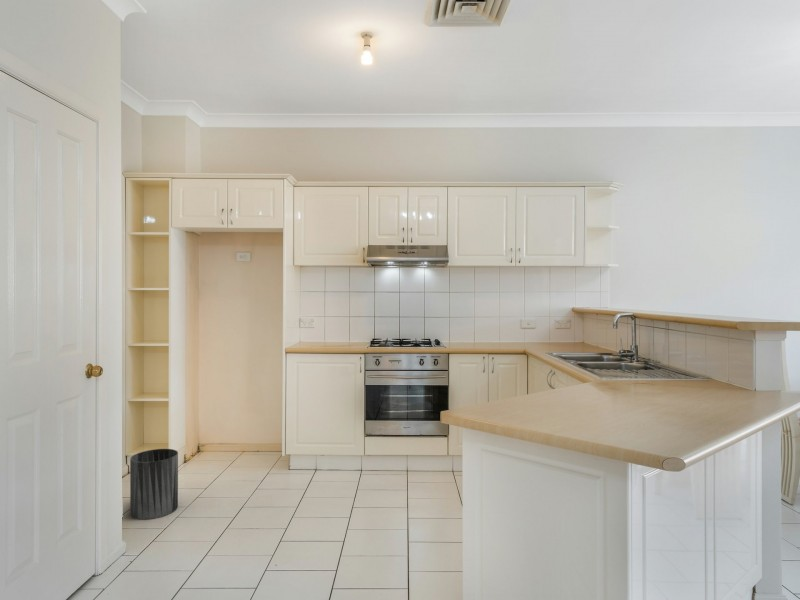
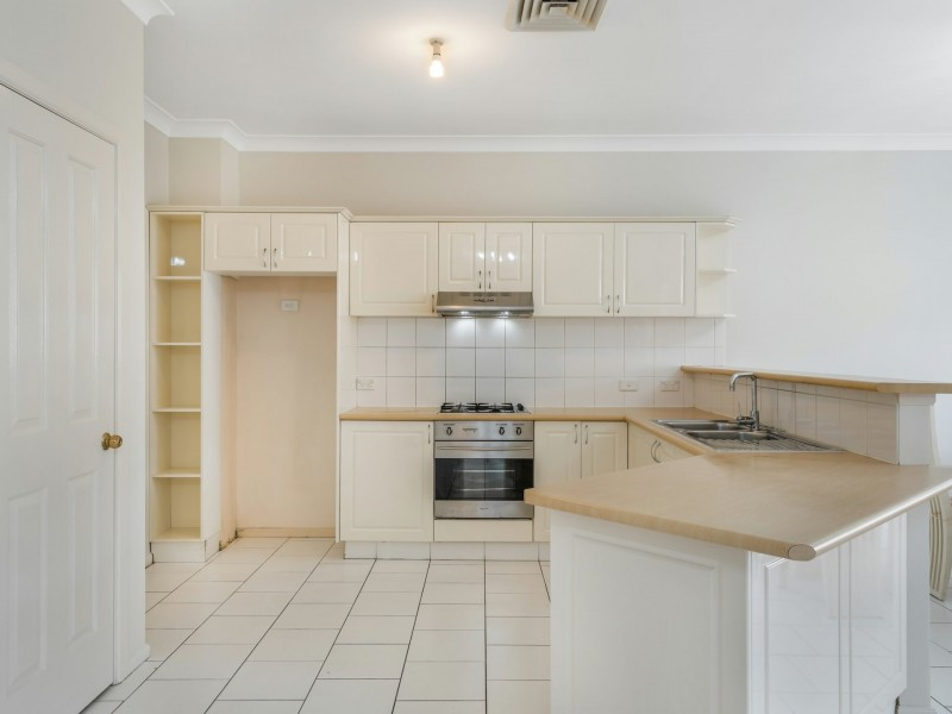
- trash can [129,448,179,520]
